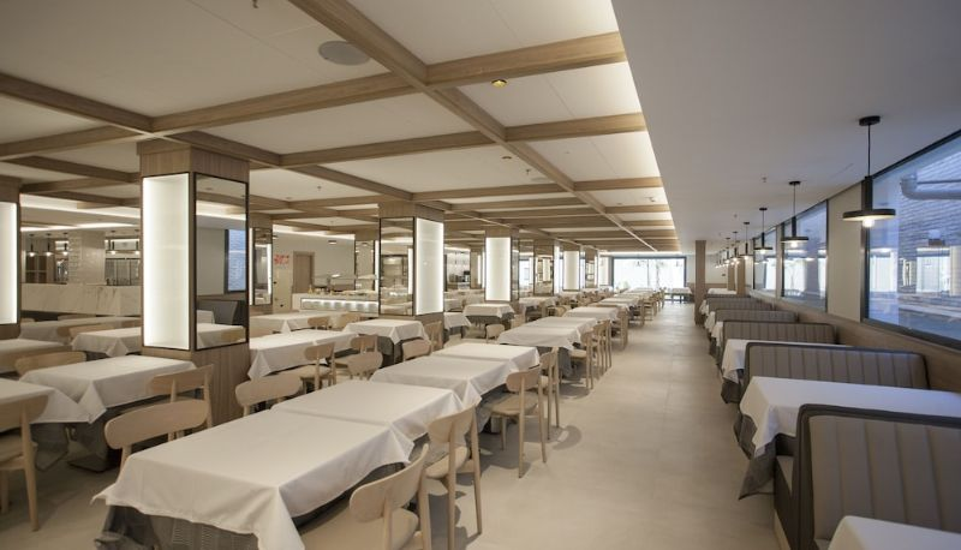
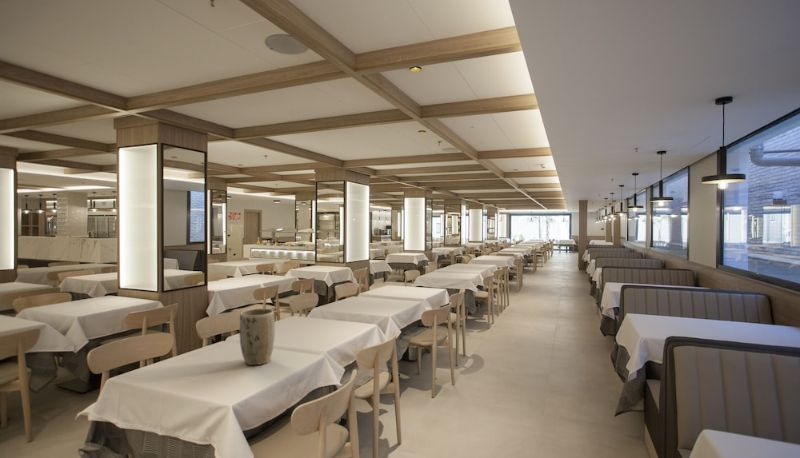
+ plant pot [239,308,276,366]
